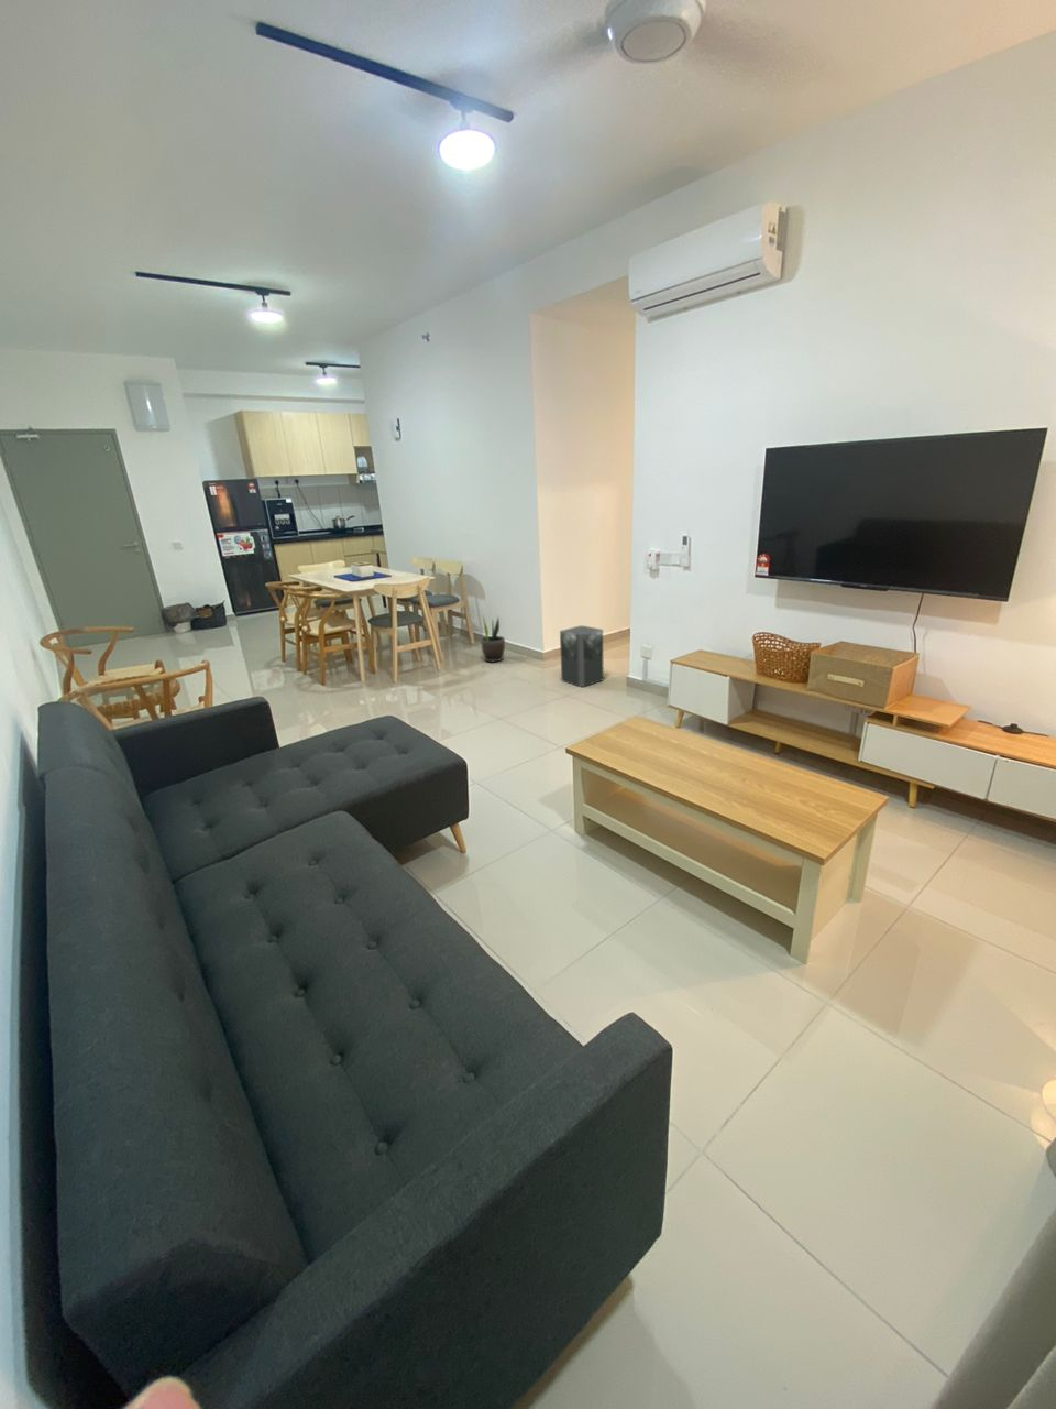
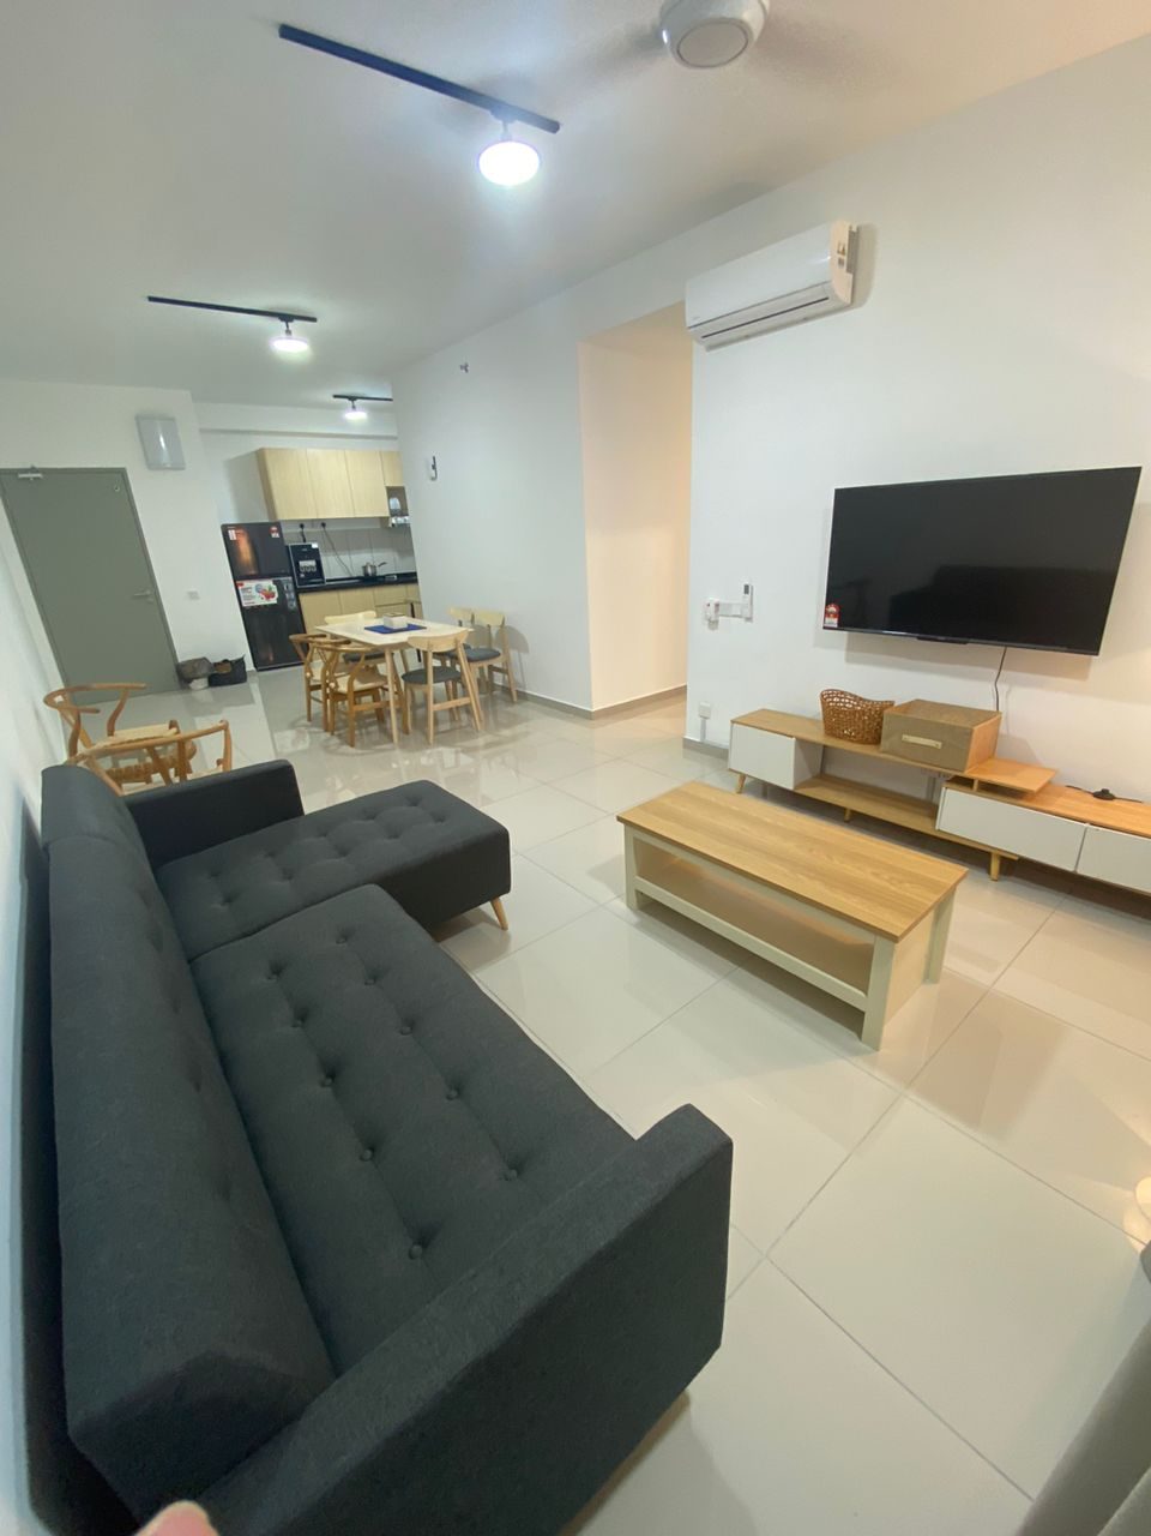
- potted plant [479,616,506,663]
- speaker [559,625,605,688]
